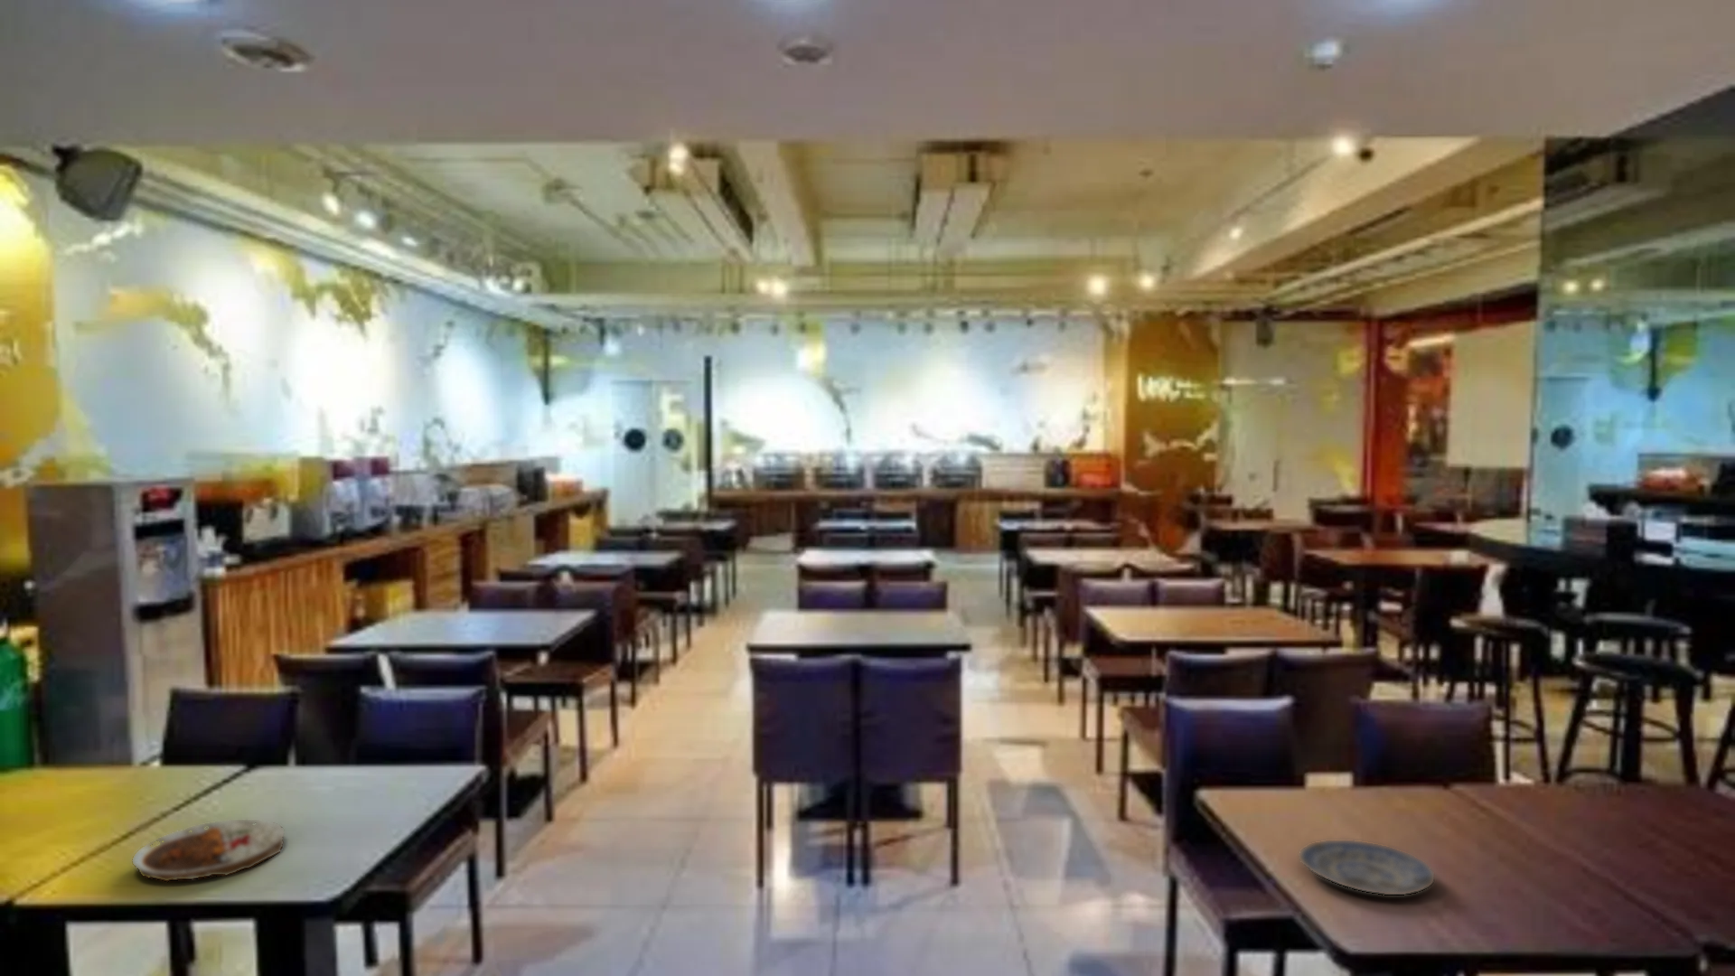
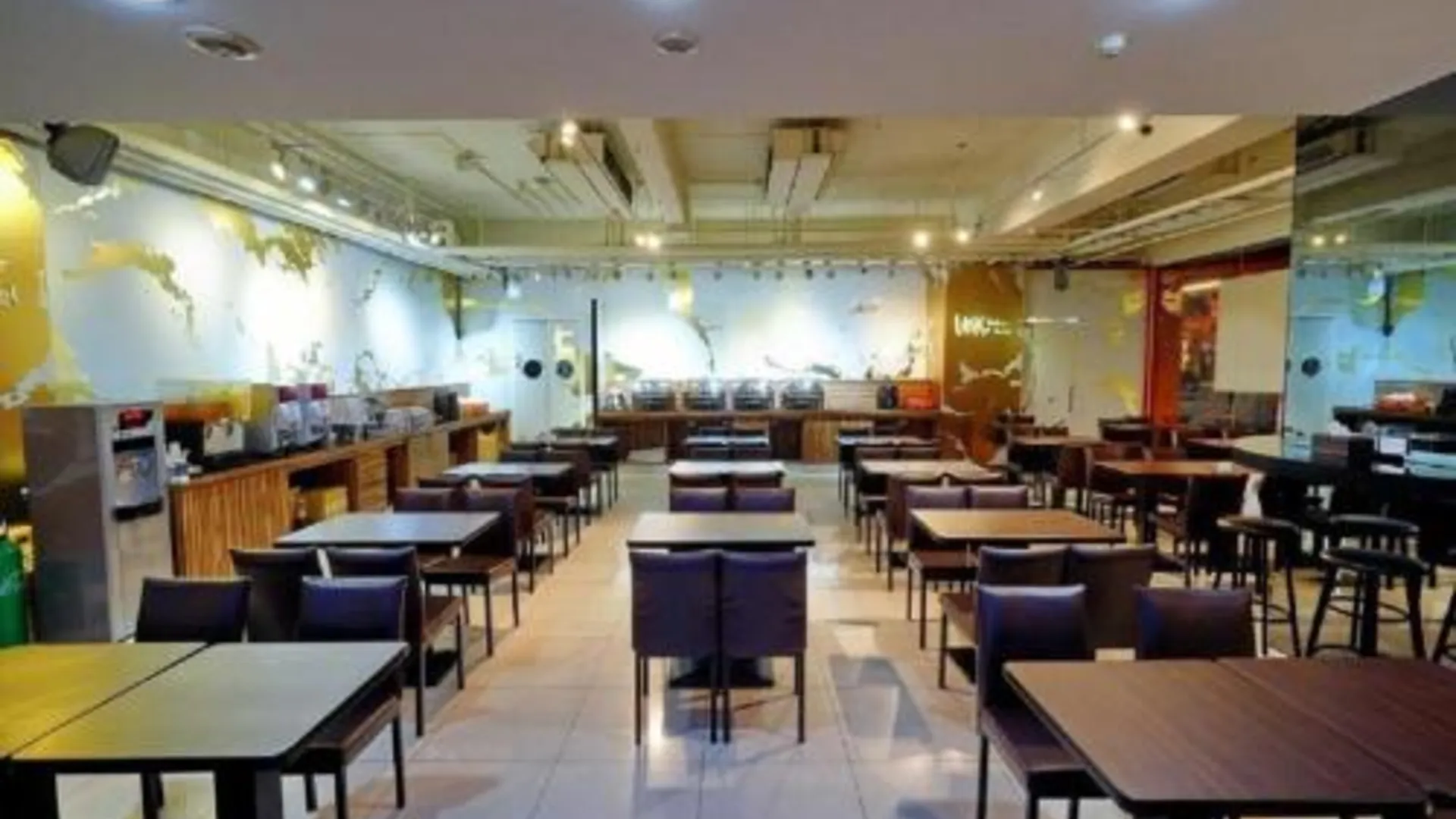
- plate [1298,839,1435,896]
- plate [131,819,285,883]
